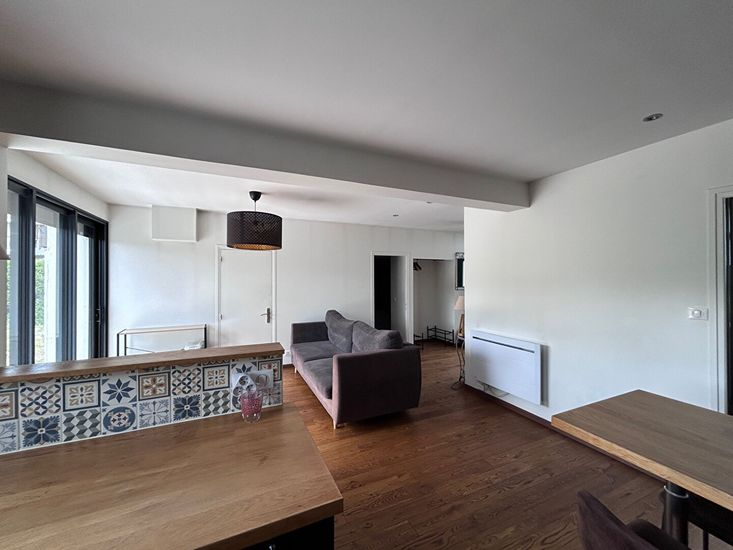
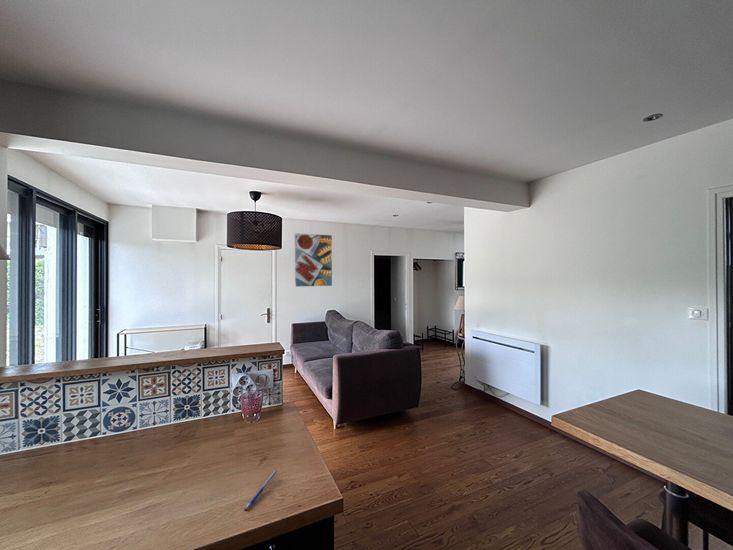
+ pen [243,470,278,511]
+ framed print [294,232,333,288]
